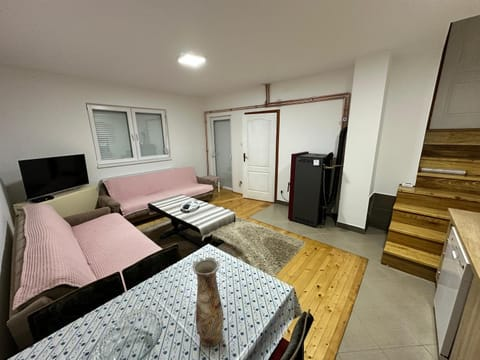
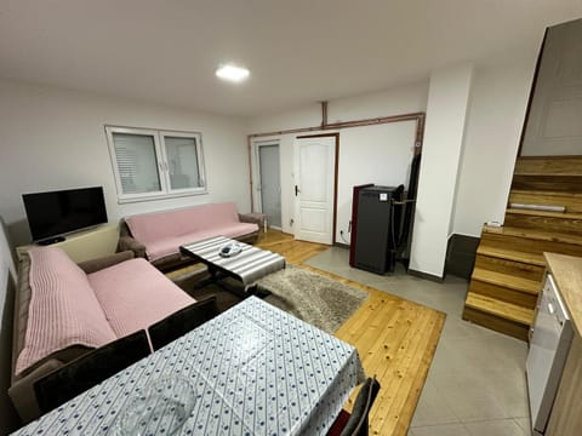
- vase [191,256,225,348]
